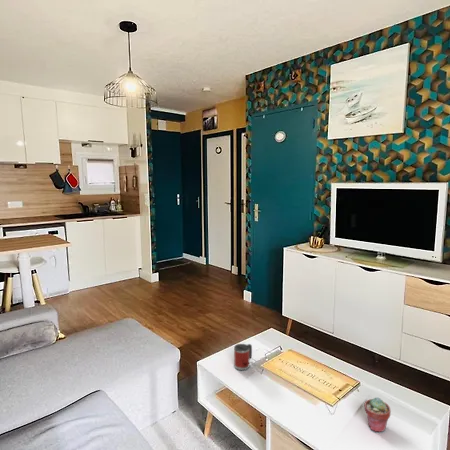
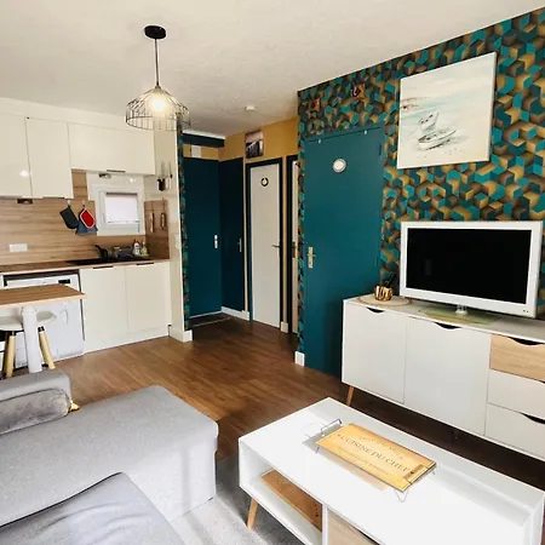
- potted succulent [363,396,392,433]
- mug [233,343,253,371]
